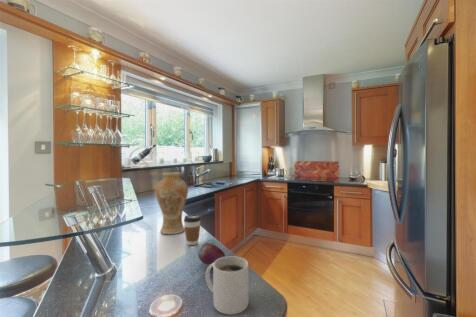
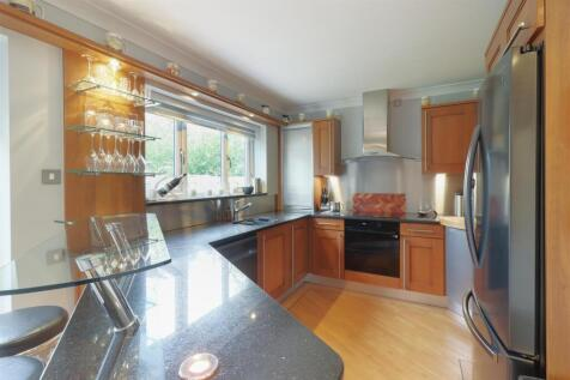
- apple [197,242,226,266]
- coffee cup [183,214,202,246]
- vase [155,172,189,235]
- mug [204,255,250,315]
